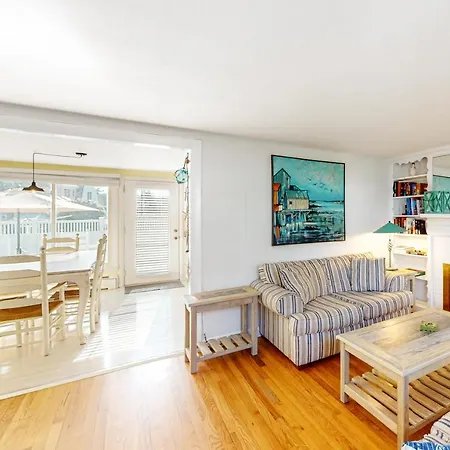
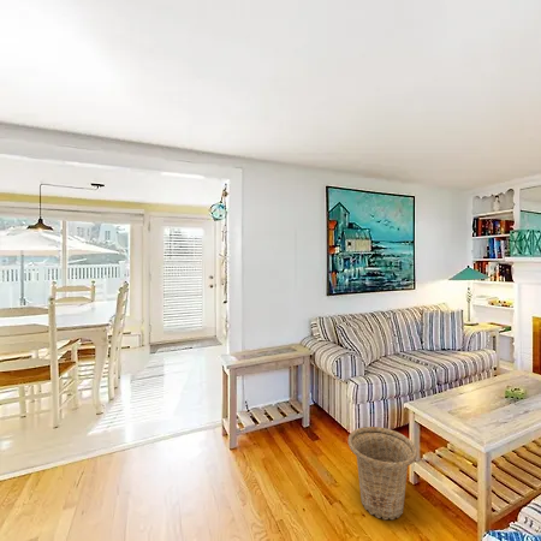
+ basket [347,426,418,521]
